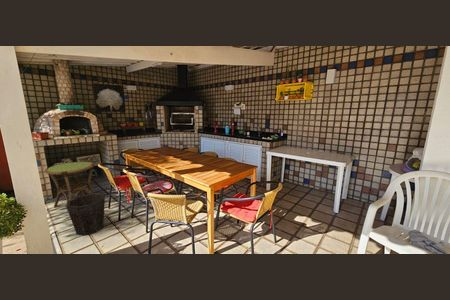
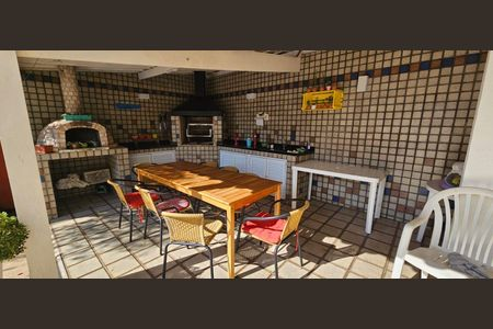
- wall art [91,82,126,113]
- waste bin [65,192,106,237]
- side table [44,161,95,208]
